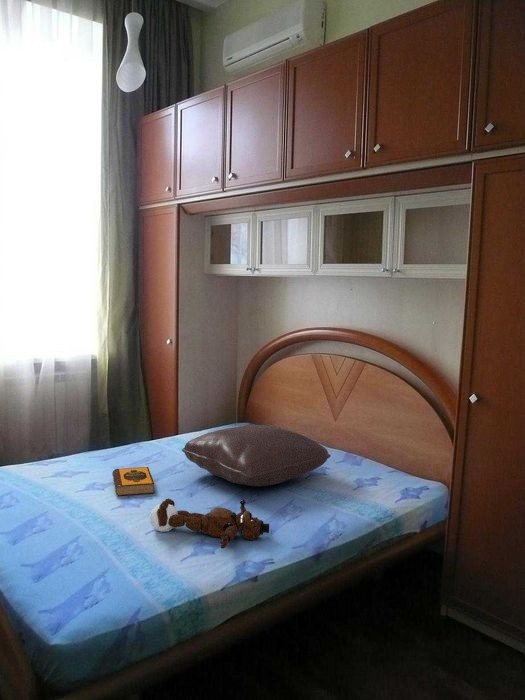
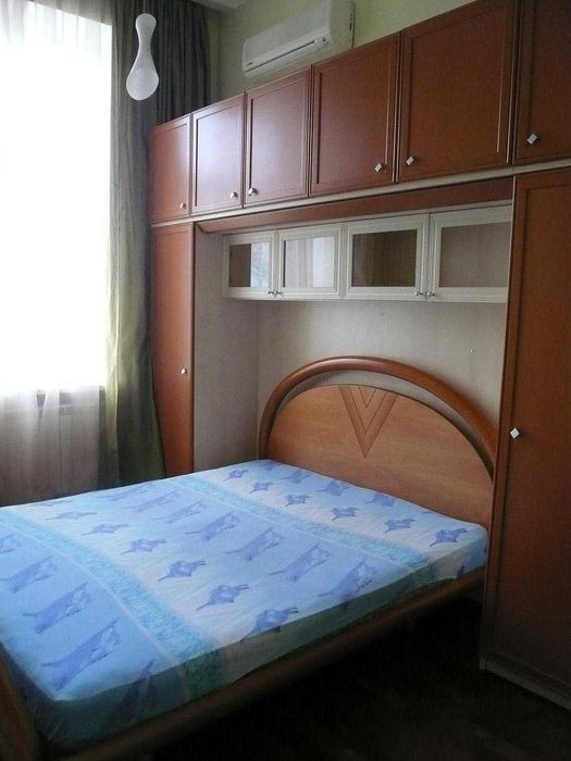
- pillow [181,424,332,487]
- hardback book [111,466,155,497]
- teddy bear [149,497,270,549]
